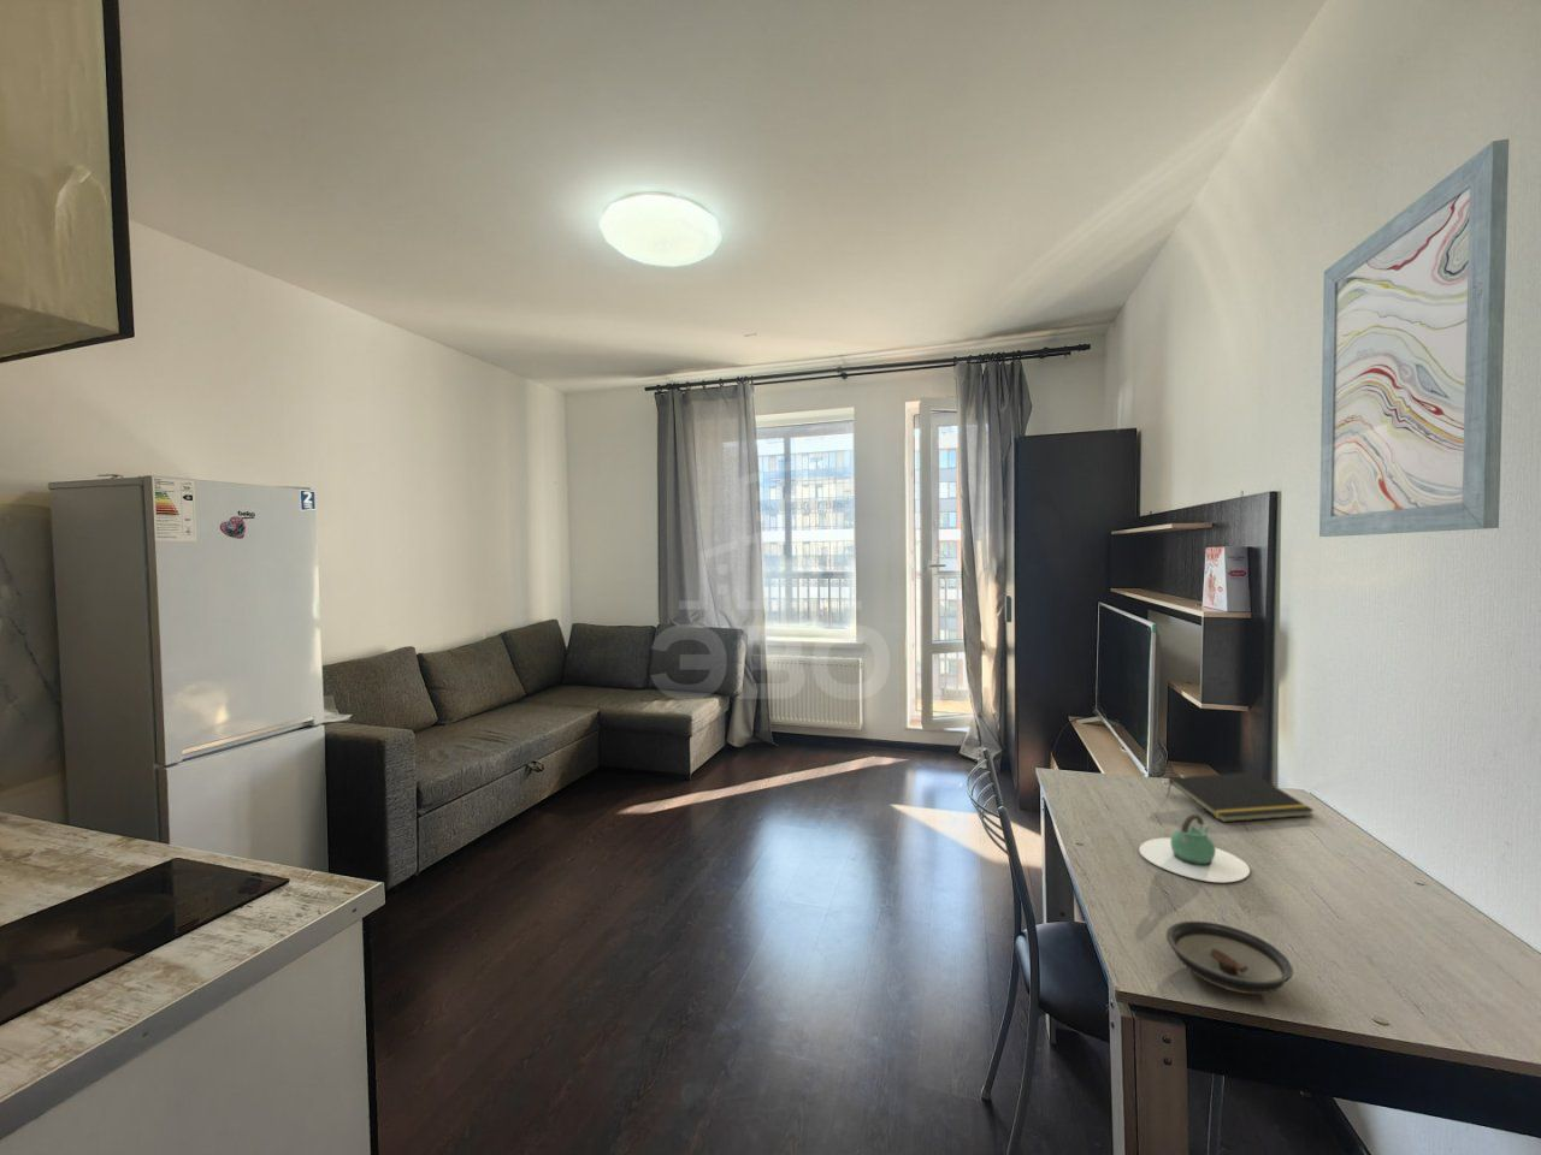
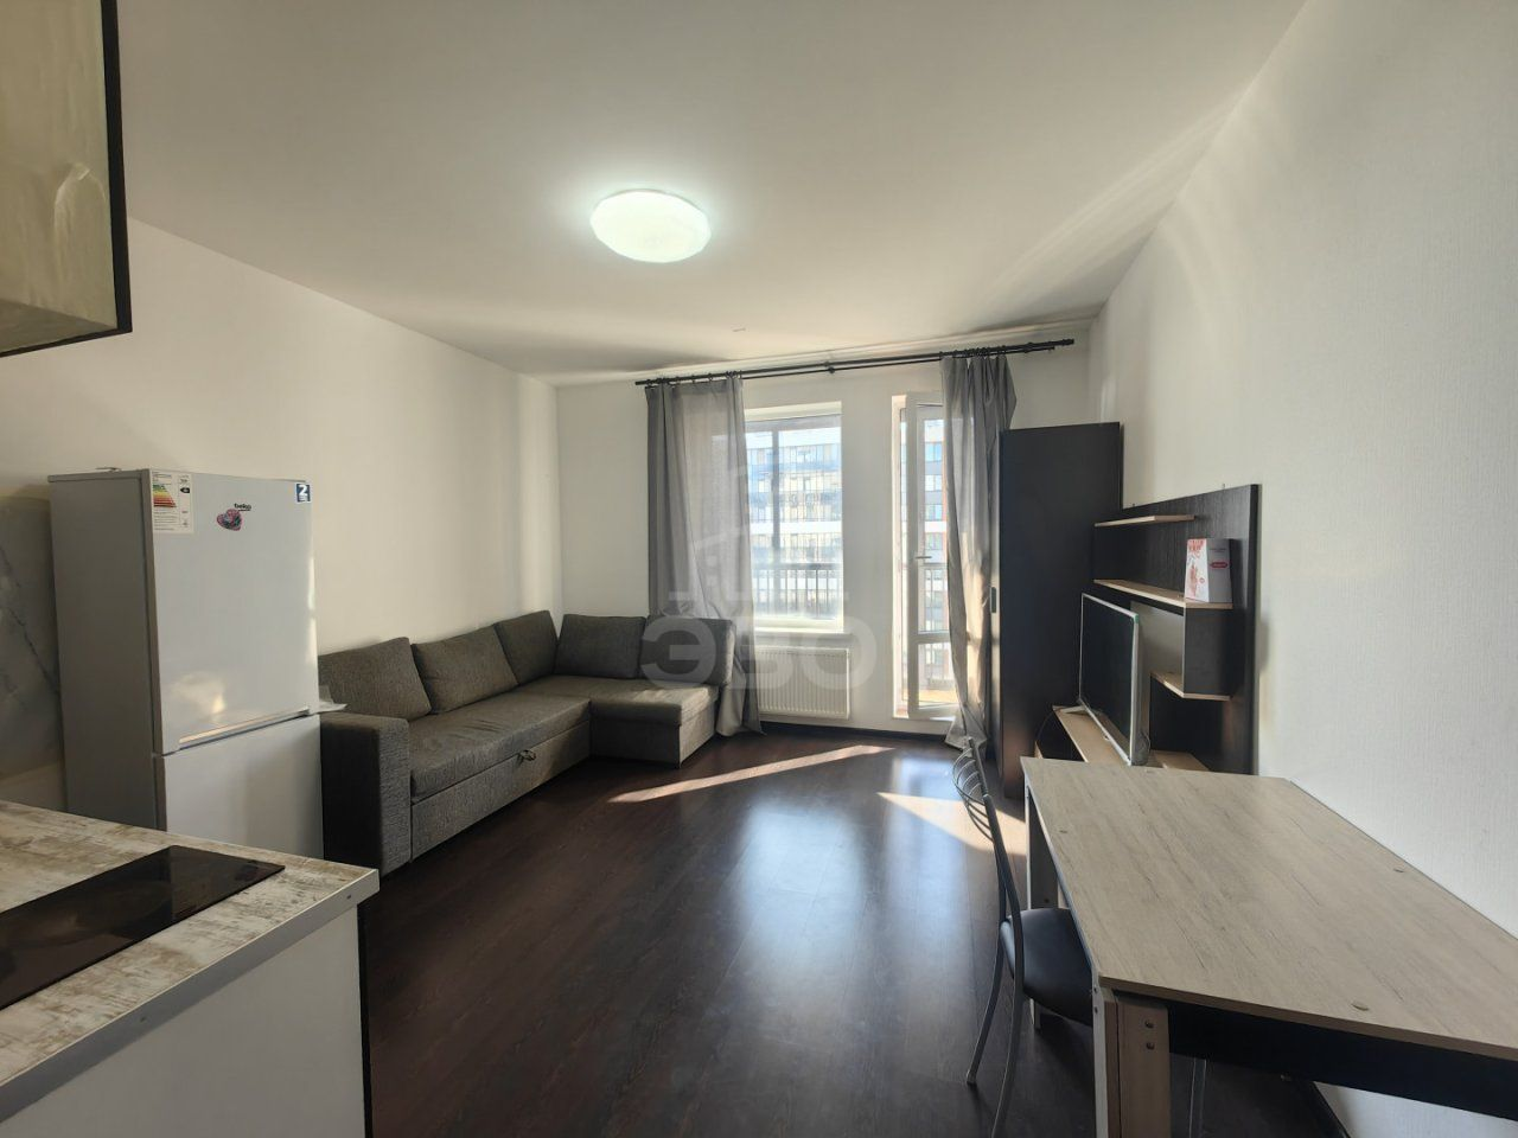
- notepad [1165,772,1315,823]
- saucer [1165,921,1295,995]
- teapot [1138,813,1251,883]
- wall art [1318,138,1509,537]
